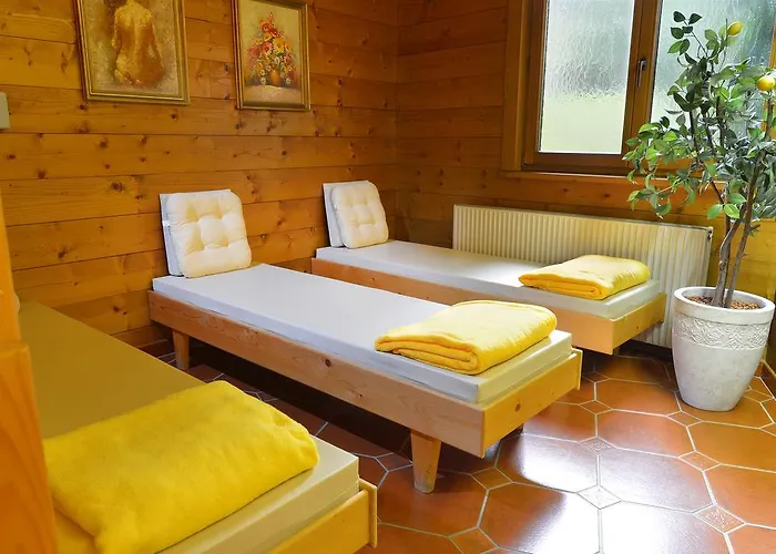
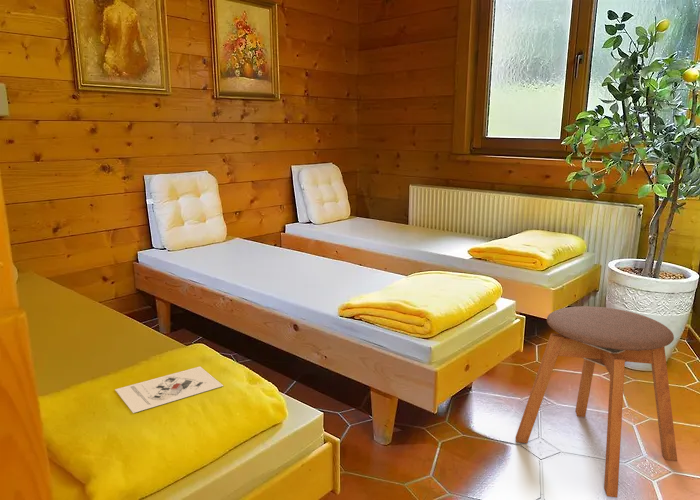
+ stool [514,305,678,499]
+ architectural model [114,366,224,414]
